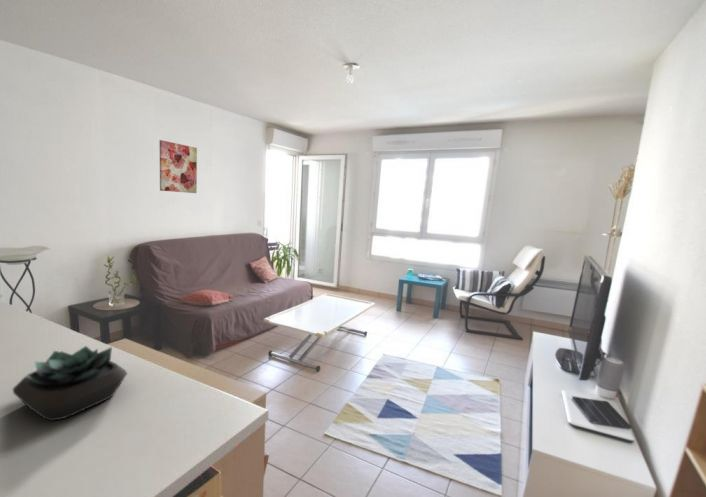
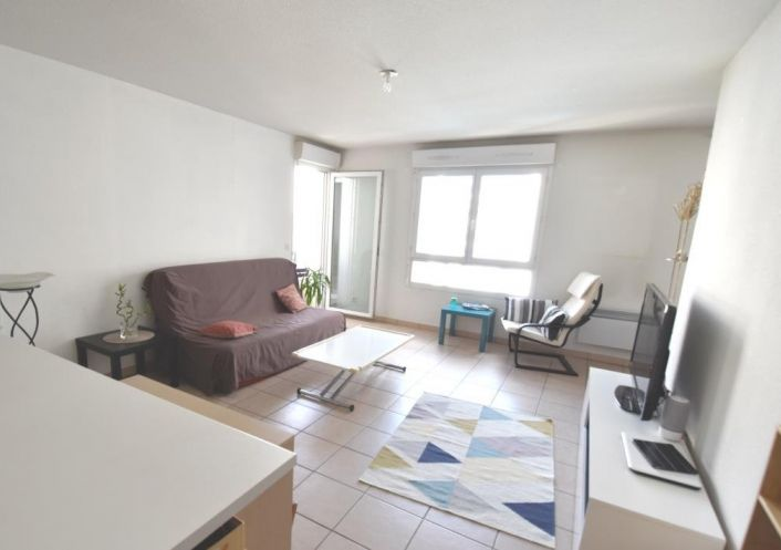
- succulent plant [12,345,129,422]
- wall art [159,139,198,194]
